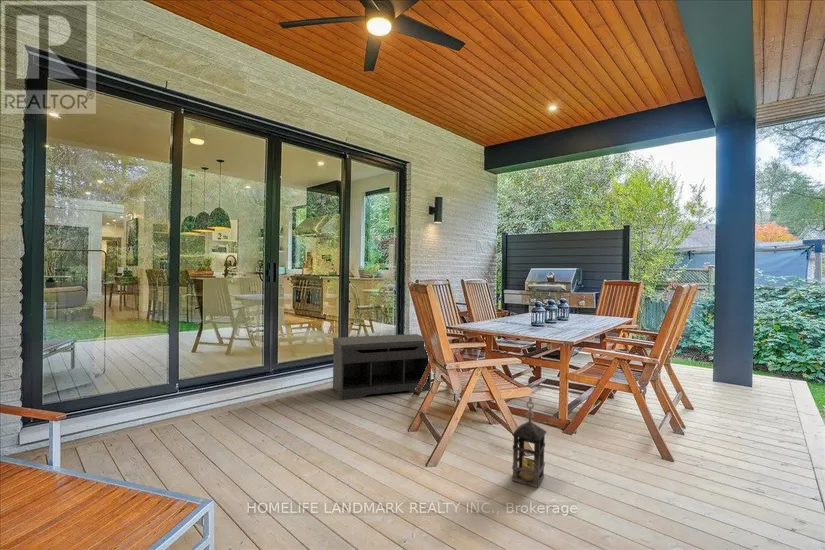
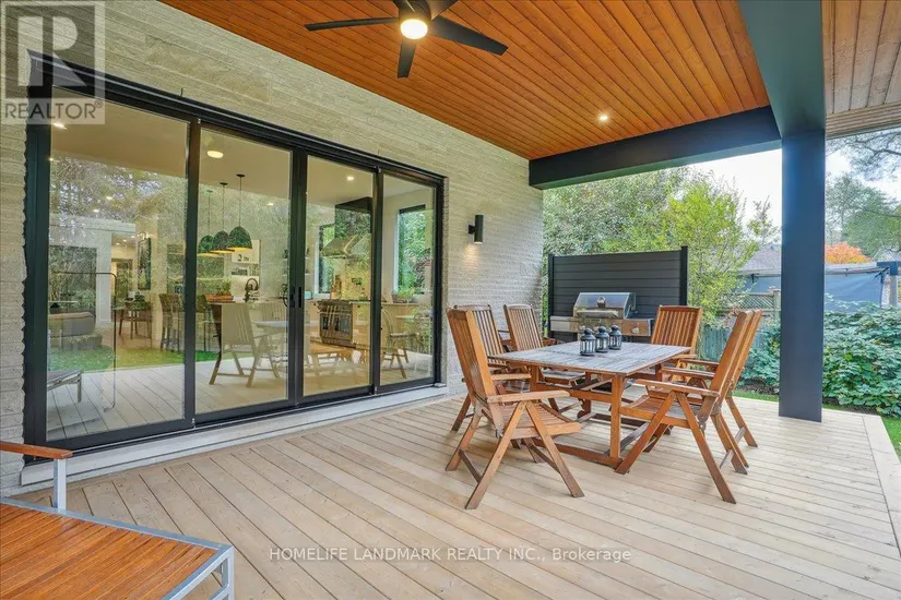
- bench [332,333,432,401]
- lantern [511,396,547,489]
